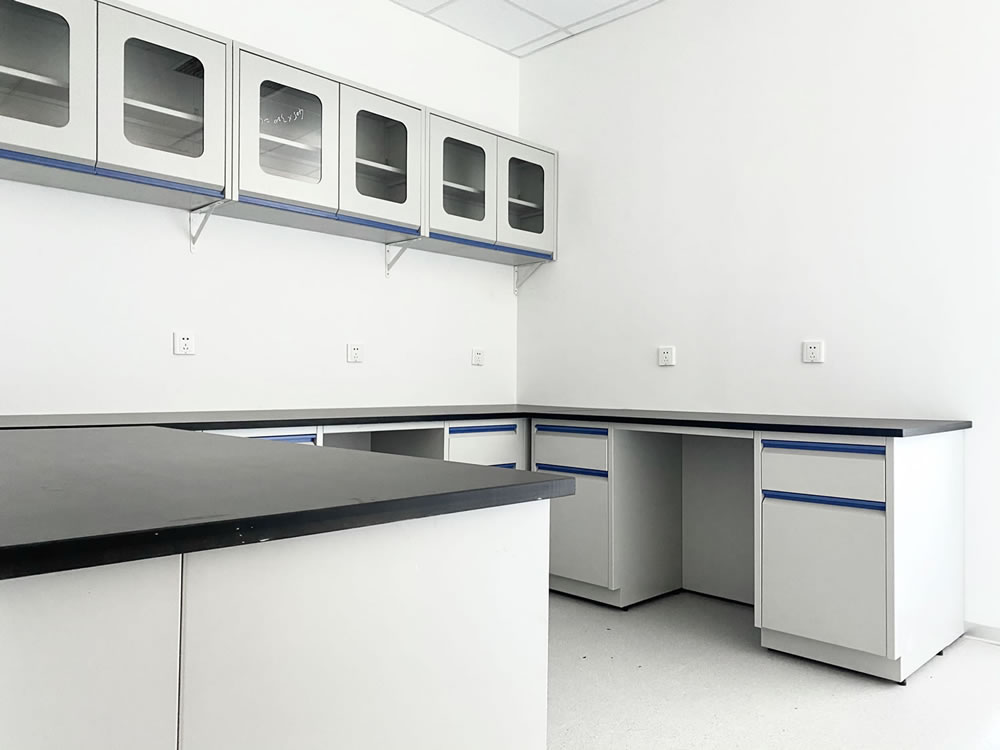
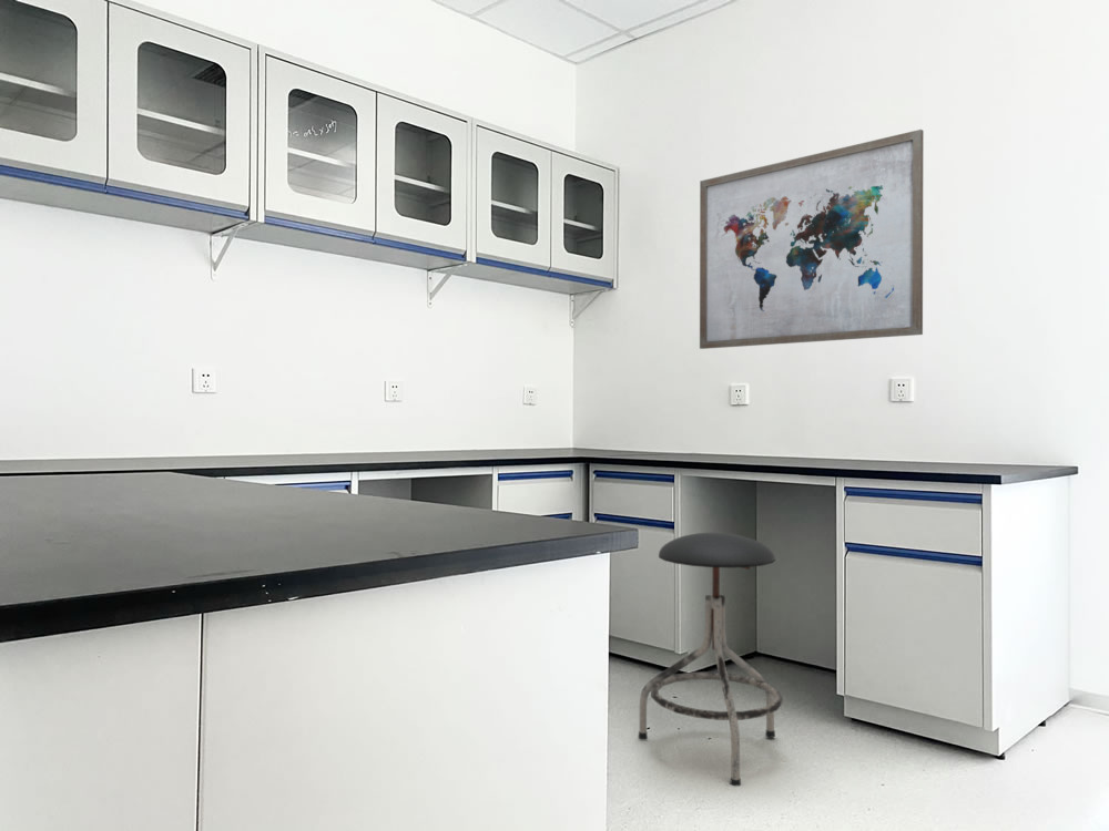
+ stool [638,532,784,787]
+ wall art [699,129,925,350]
